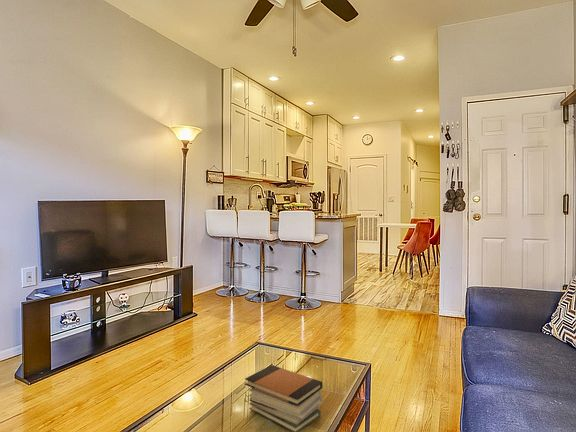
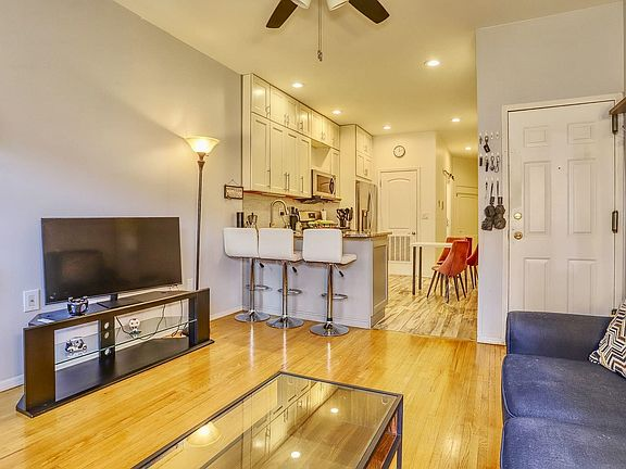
- book stack [244,364,323,432]
